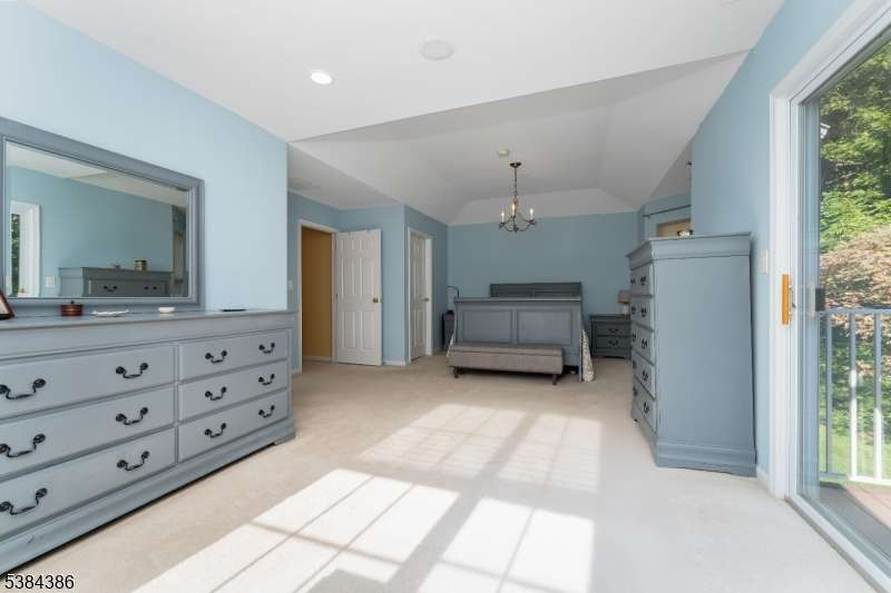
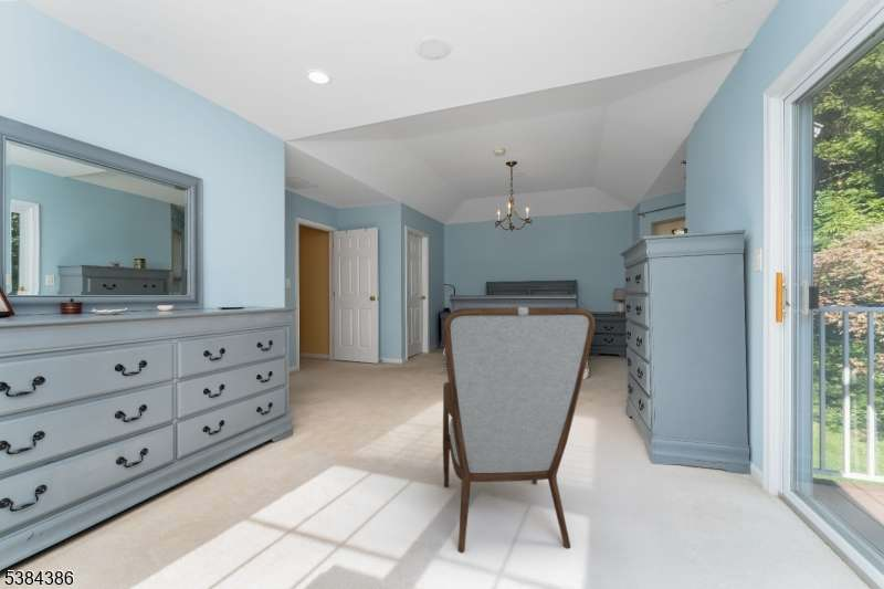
+ armchair [442,306,596,554]
